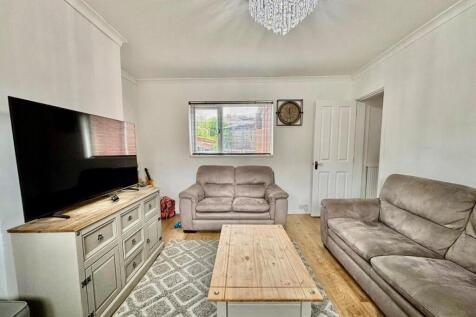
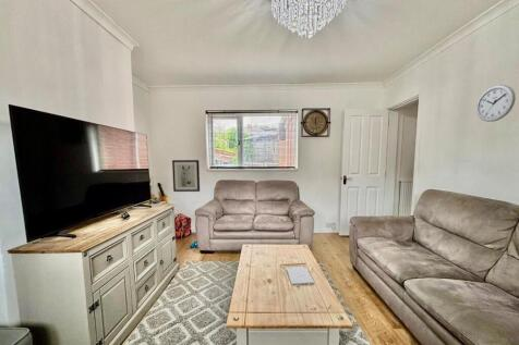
+ wall clock [475,84,516,123]
+ notepad [280,262,315,286]
+ wall art [171,159,201,193]
